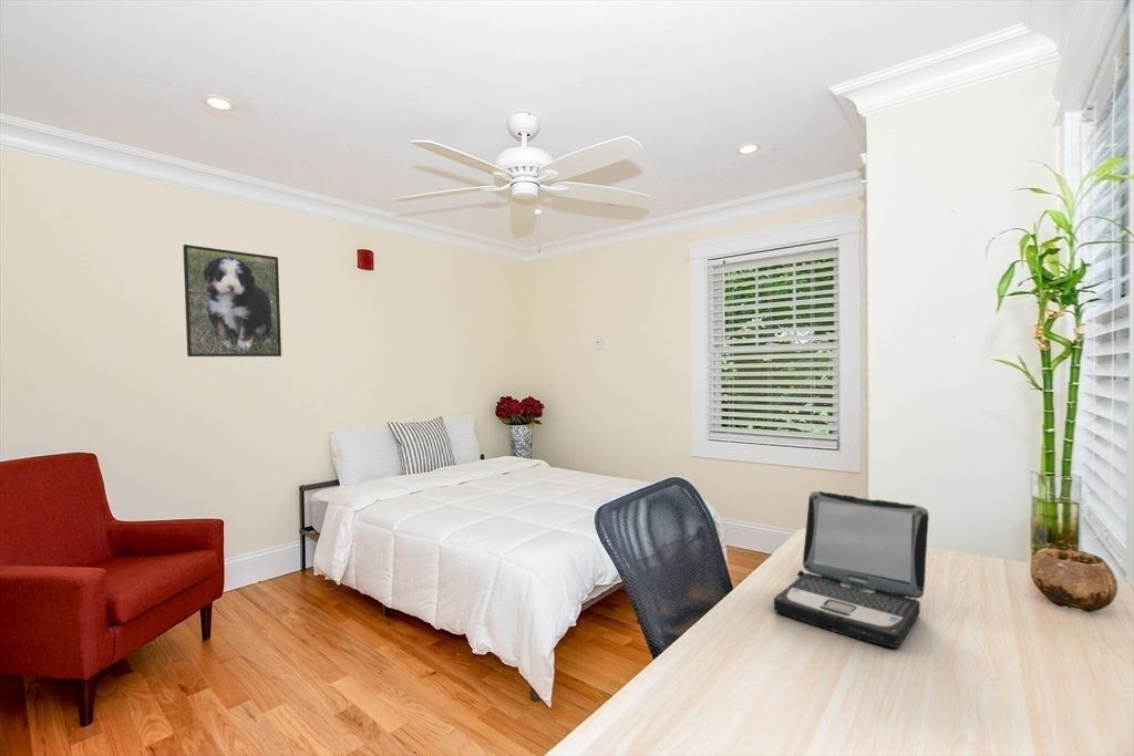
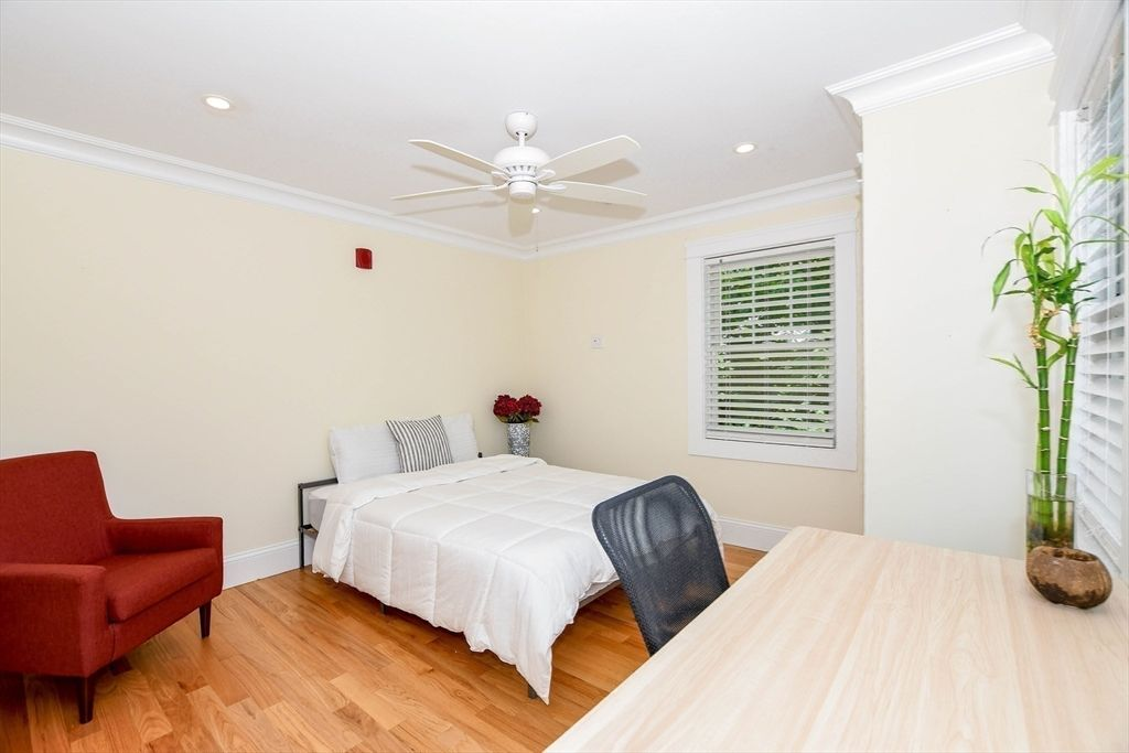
- laptop [773,490,930,649]
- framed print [182,244,282,358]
